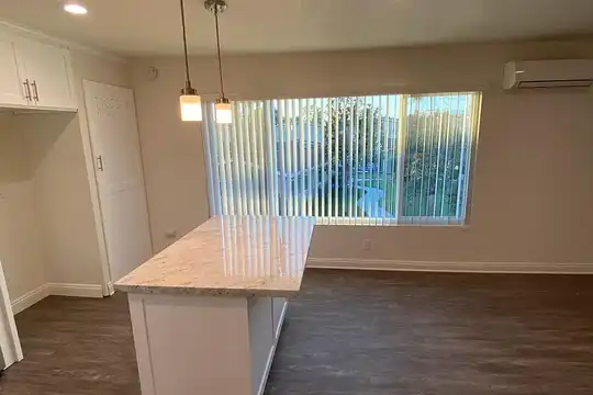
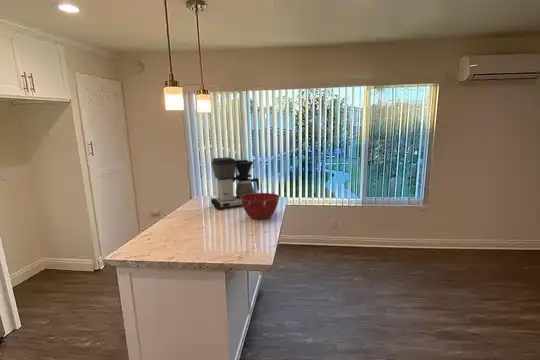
+ mixing bowl [240,192,281,221]
+ coffee maker [210,156,260,210]
